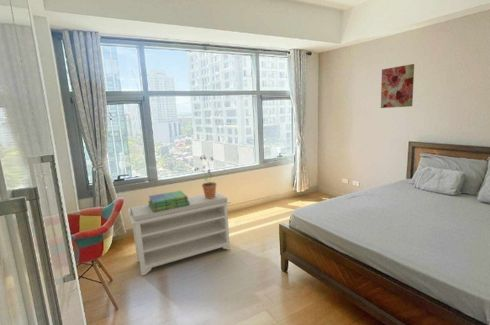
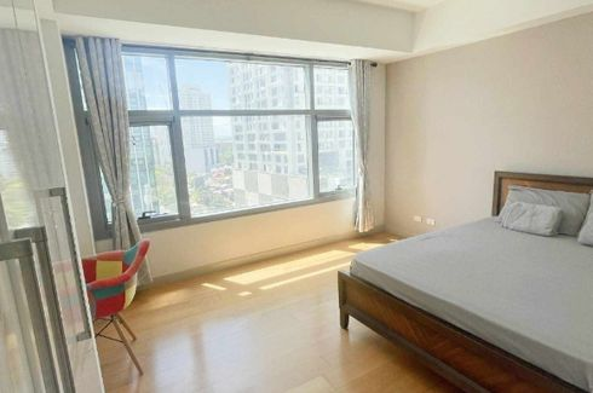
- wall art [380,63,415,109]
- potted plant [193,155,218,198]
- bench [127,191,232,277]
- stack of books [147,190,190,212]
